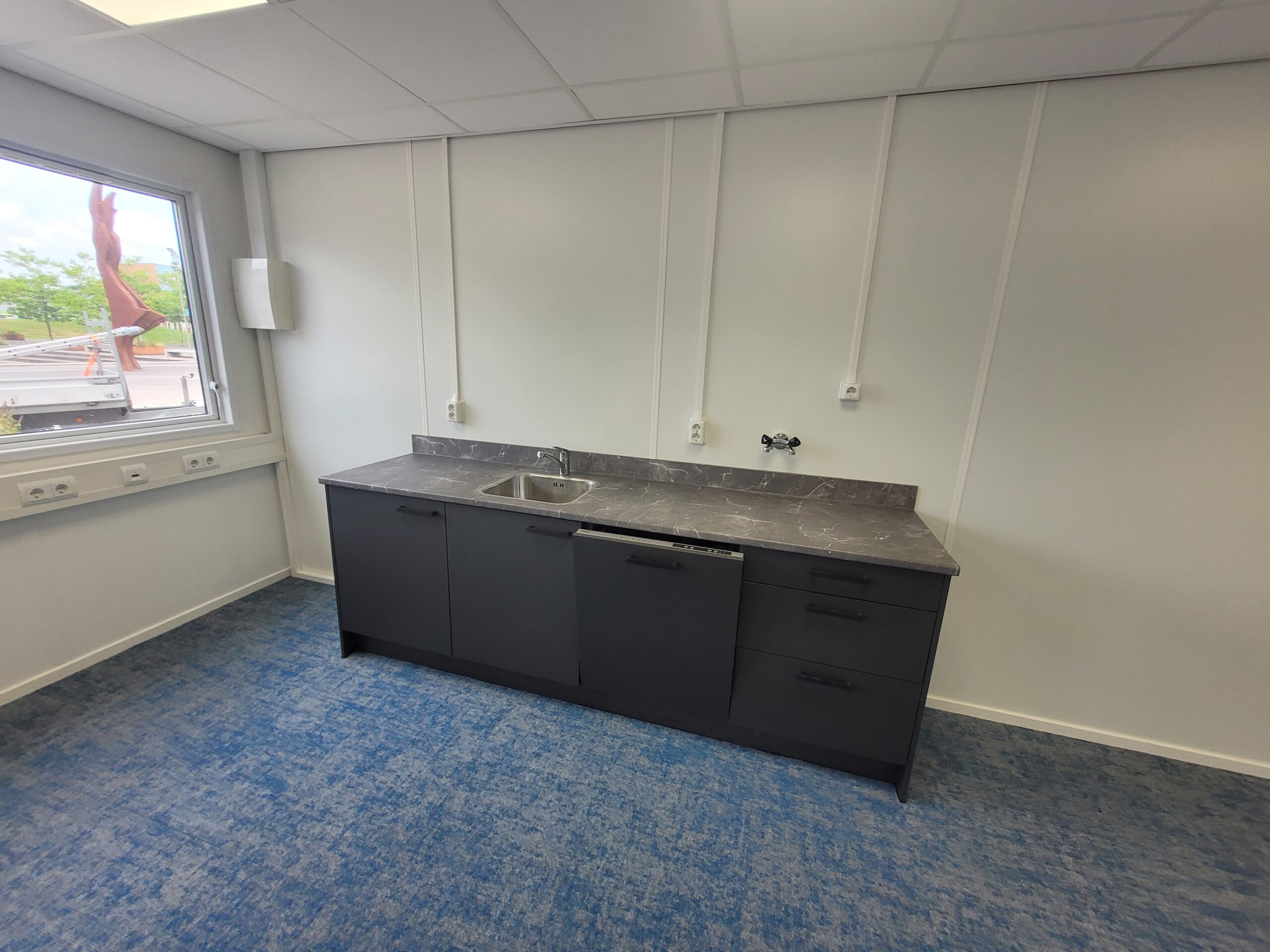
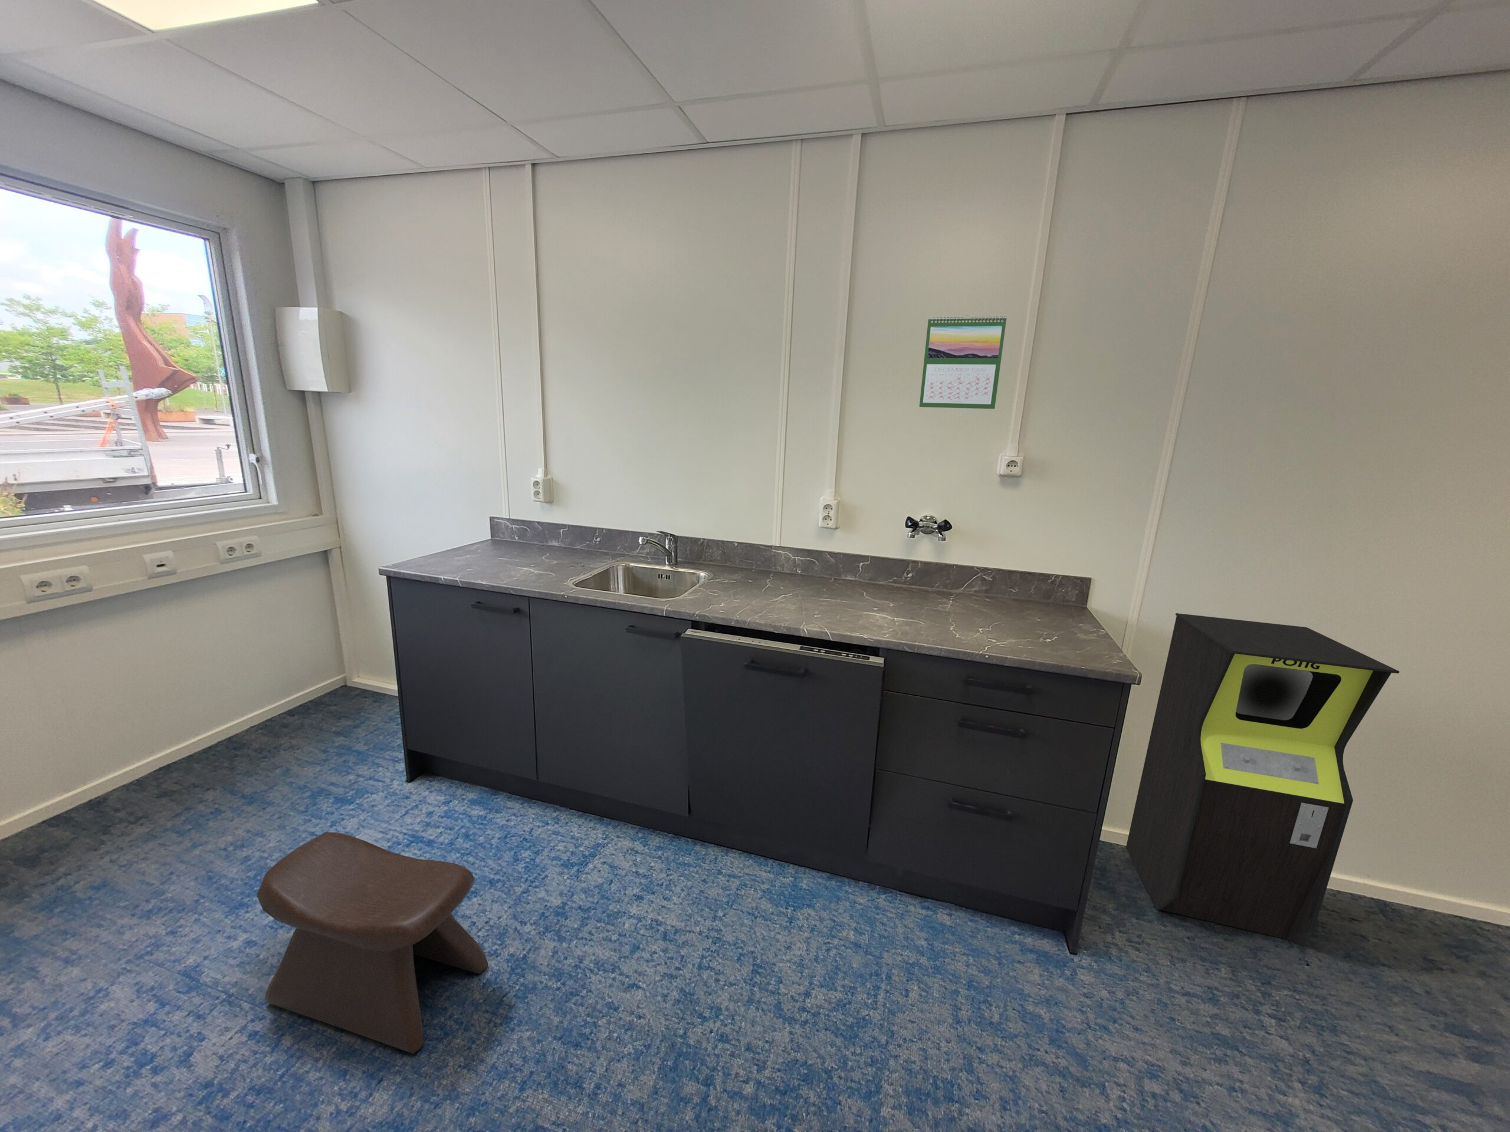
+ stool [256,831,489,1055]
+ storage cabinet [1126,612,1399,942]
+ calendar [919,314,1007,410]
